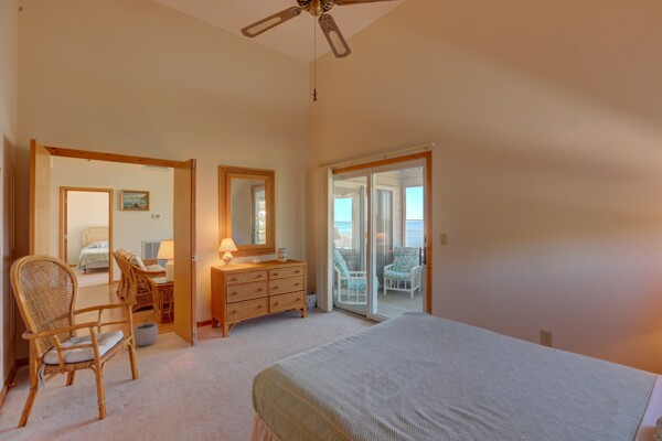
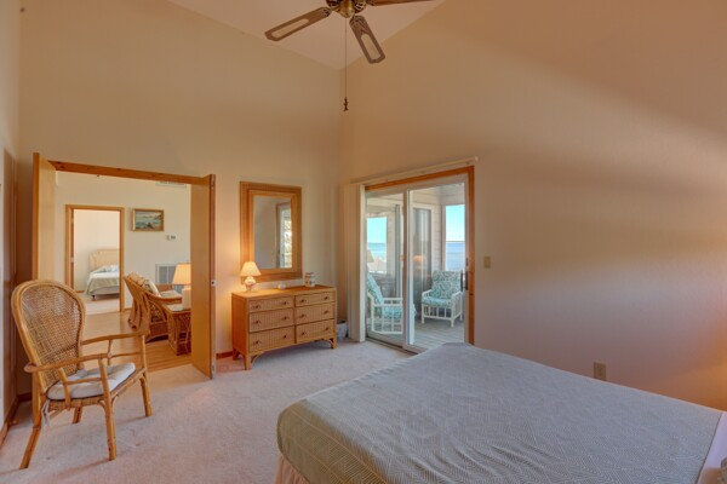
- plant pot [132,318,159,347]
